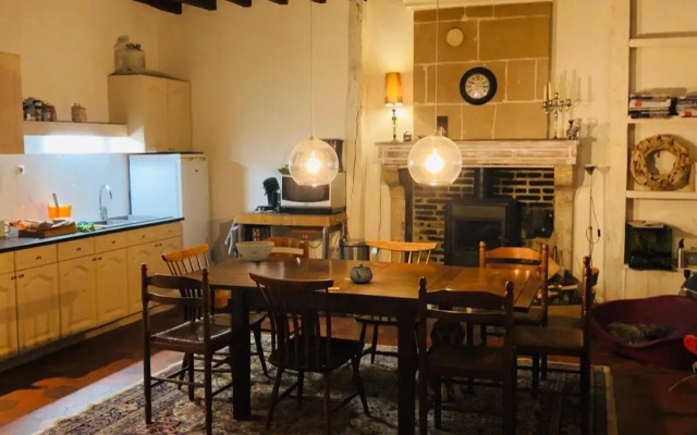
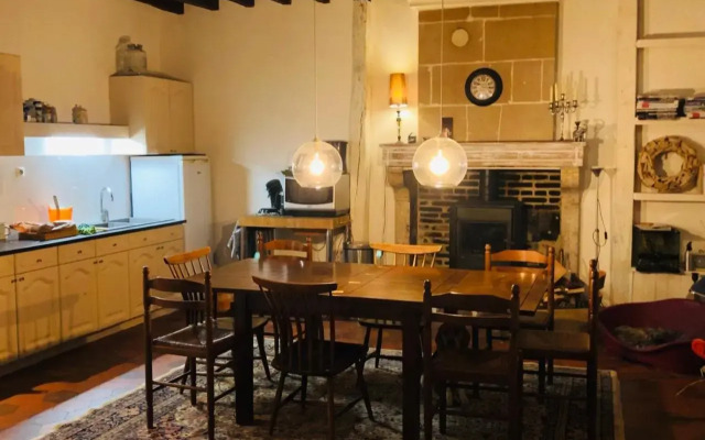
- bowl [234,240,276,262]
- teapot [348,263,374,284]
